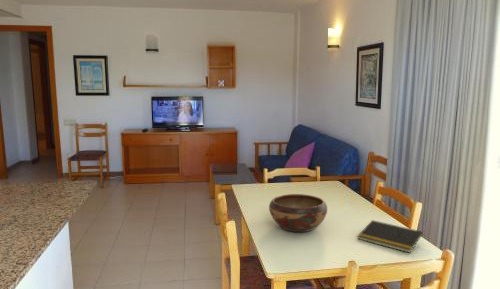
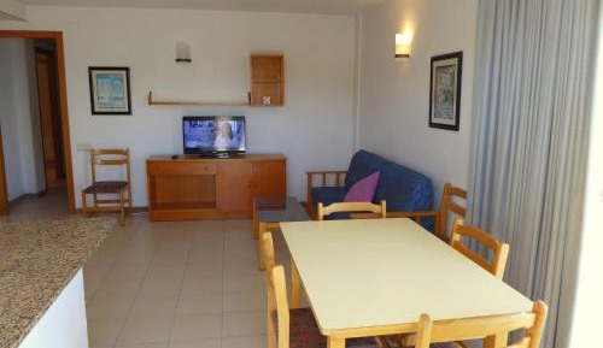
- decorative bowl [268,193,328,233]
- notepad [357,219,424,254]
